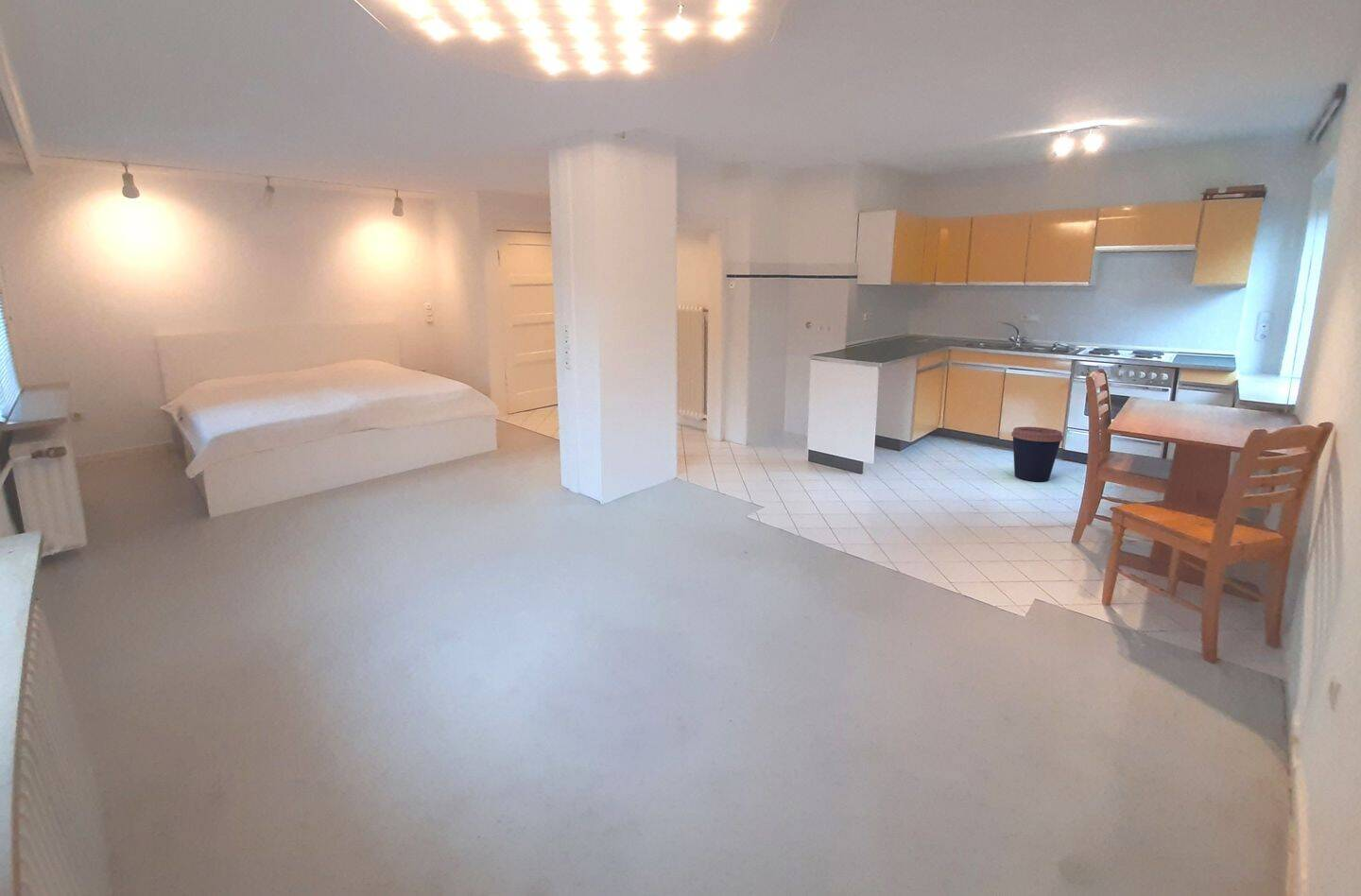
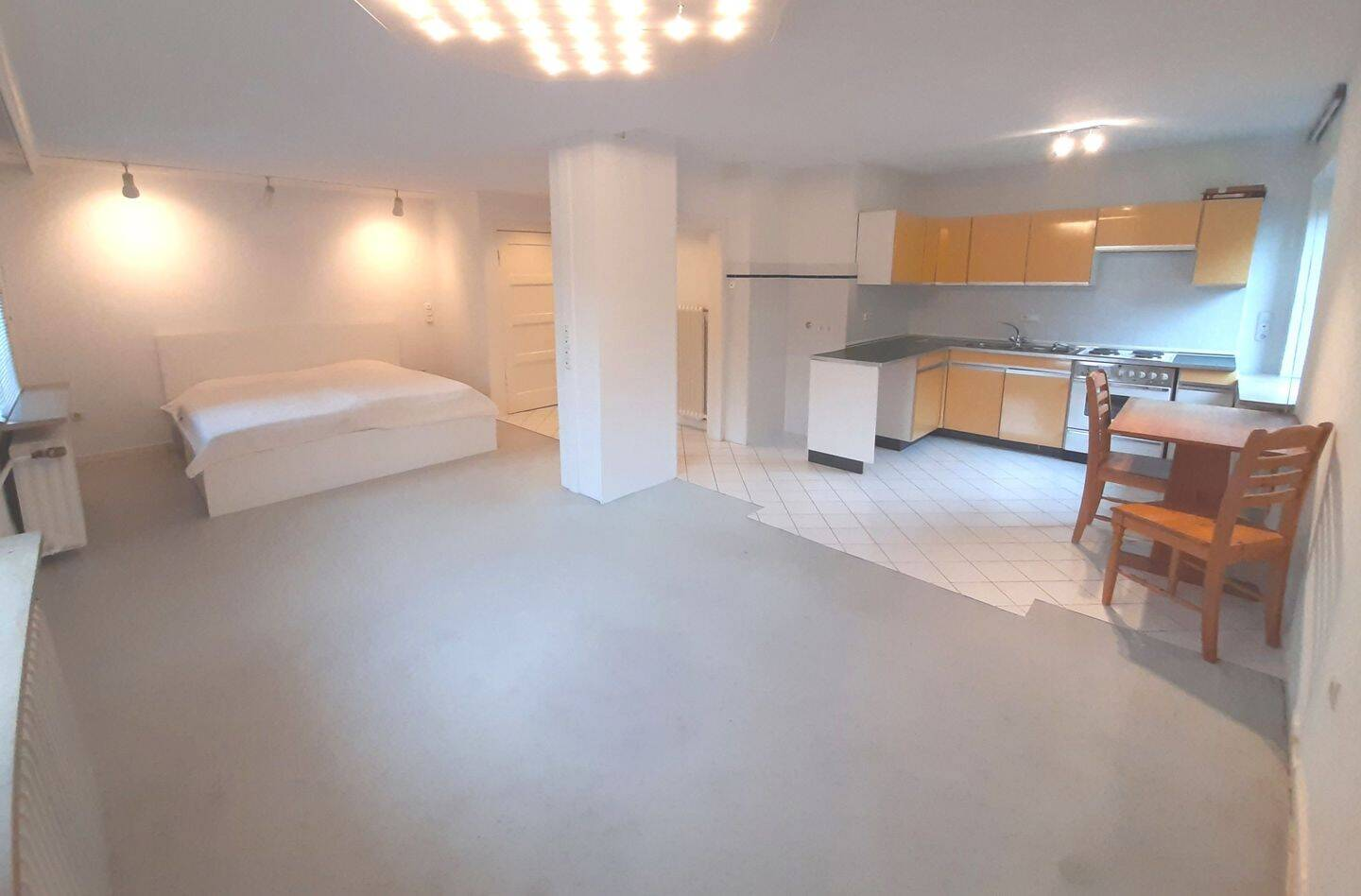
- coffee cup [1010,426,1064,482]
